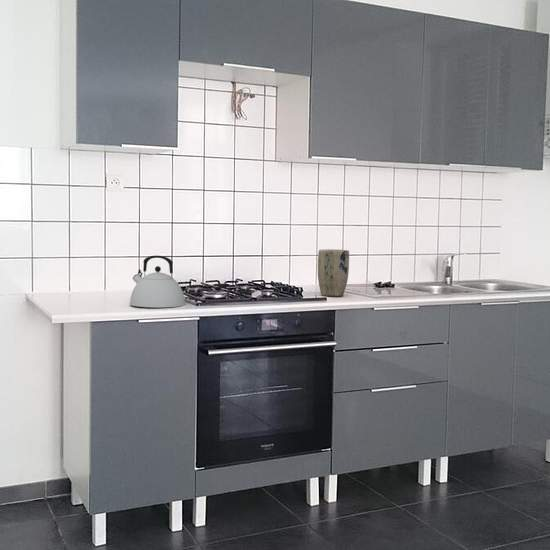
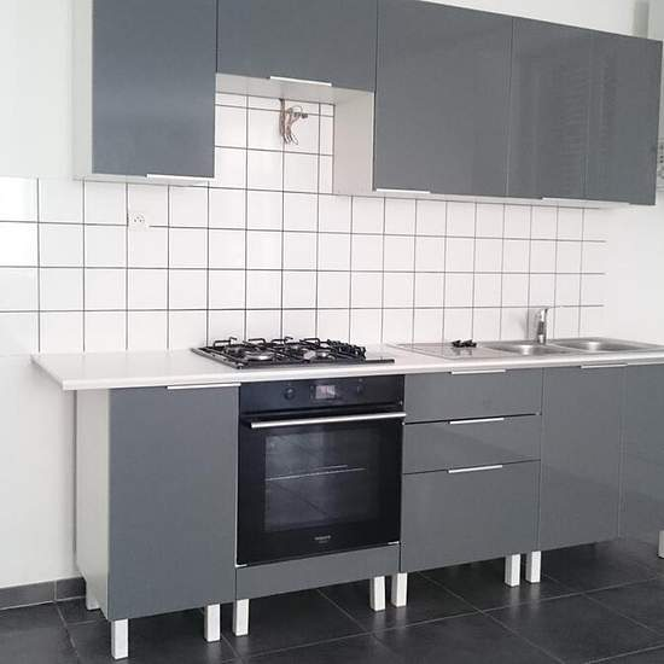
- plant pot [317,248,350,298]
- kettle [129,255,186,309]
